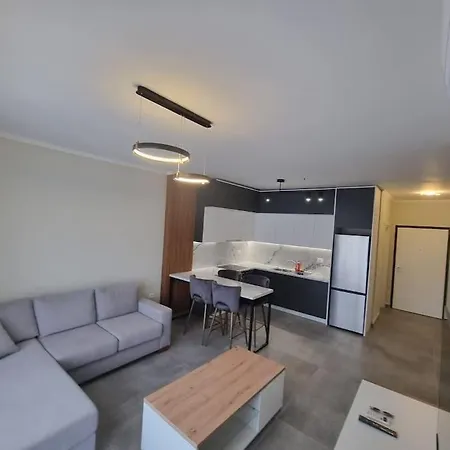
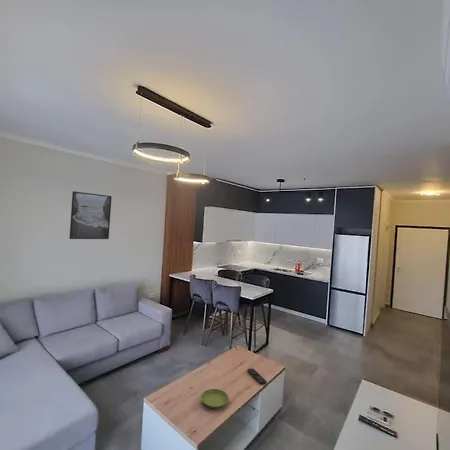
+ remote control [247,367,267,385]
+ saucer [200,388,230,409]
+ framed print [68,190,113,240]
